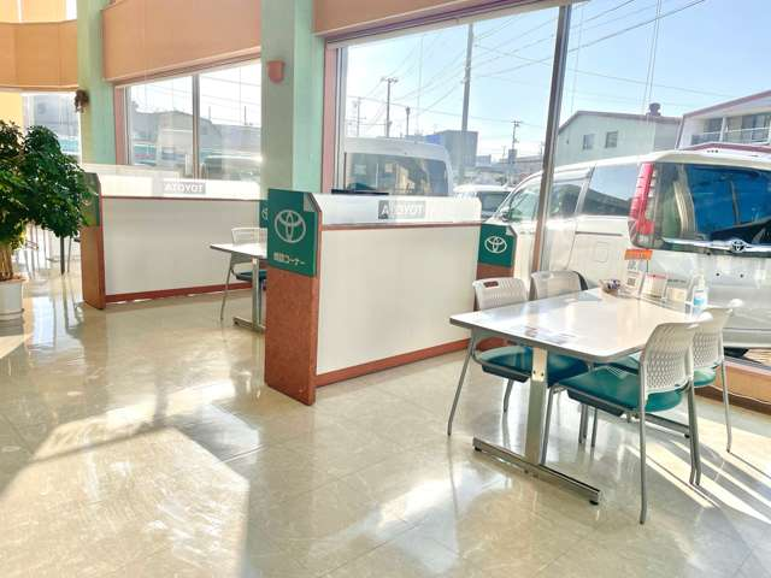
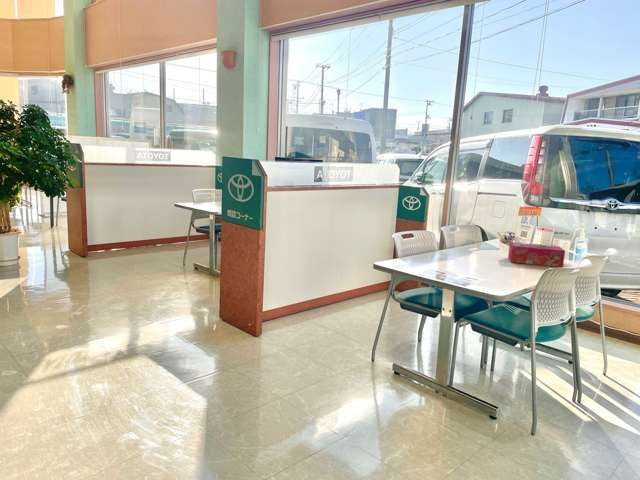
+ tissue box [507,241,566,268]
